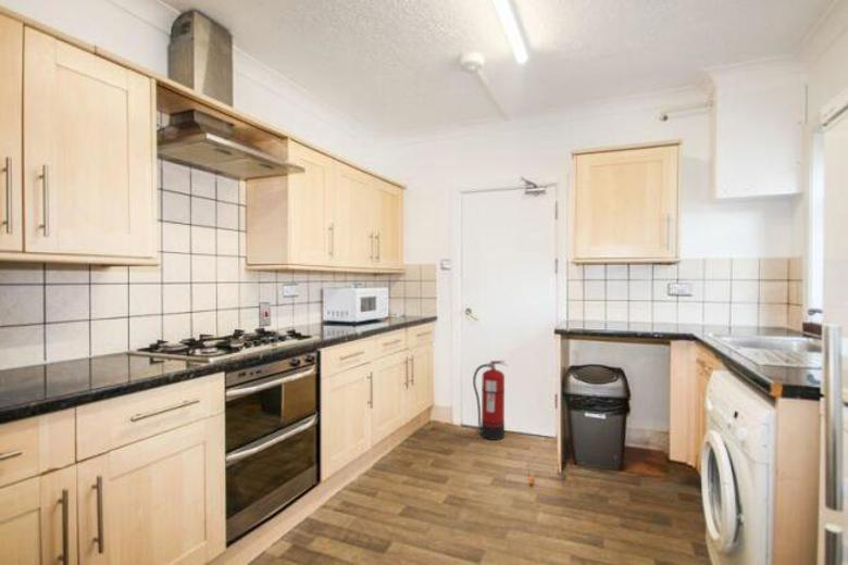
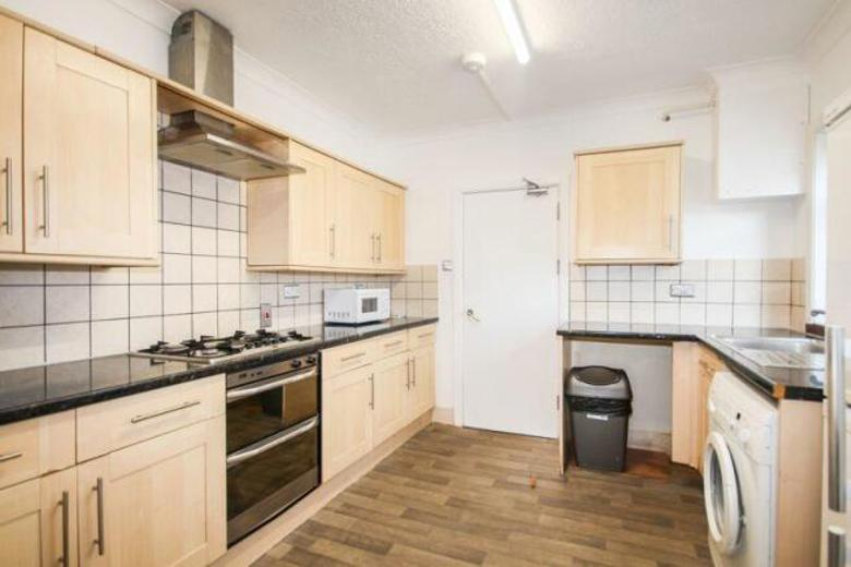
- fire extinguisher [472,360,509,441]
